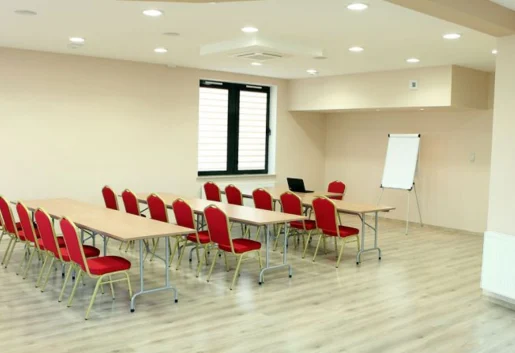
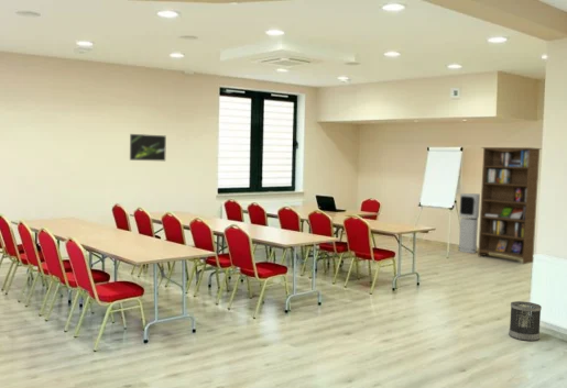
+ wastebasket [508,300,543,342]
+ air purifier [457,192,481,254]
+ bookcase [477,146,543,265]
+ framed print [129,133,167,162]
